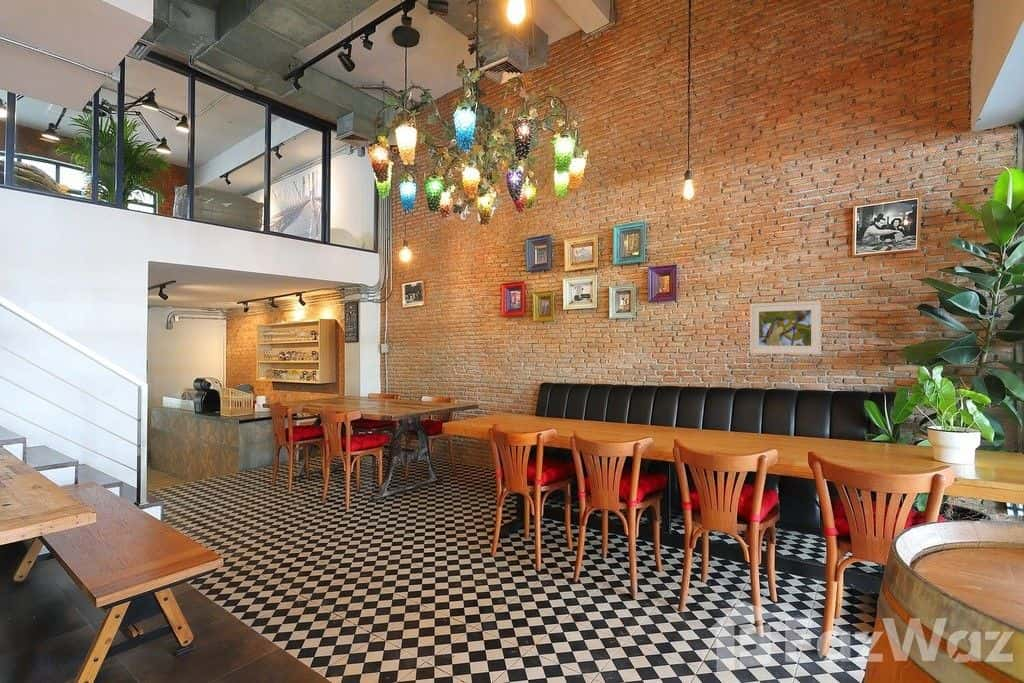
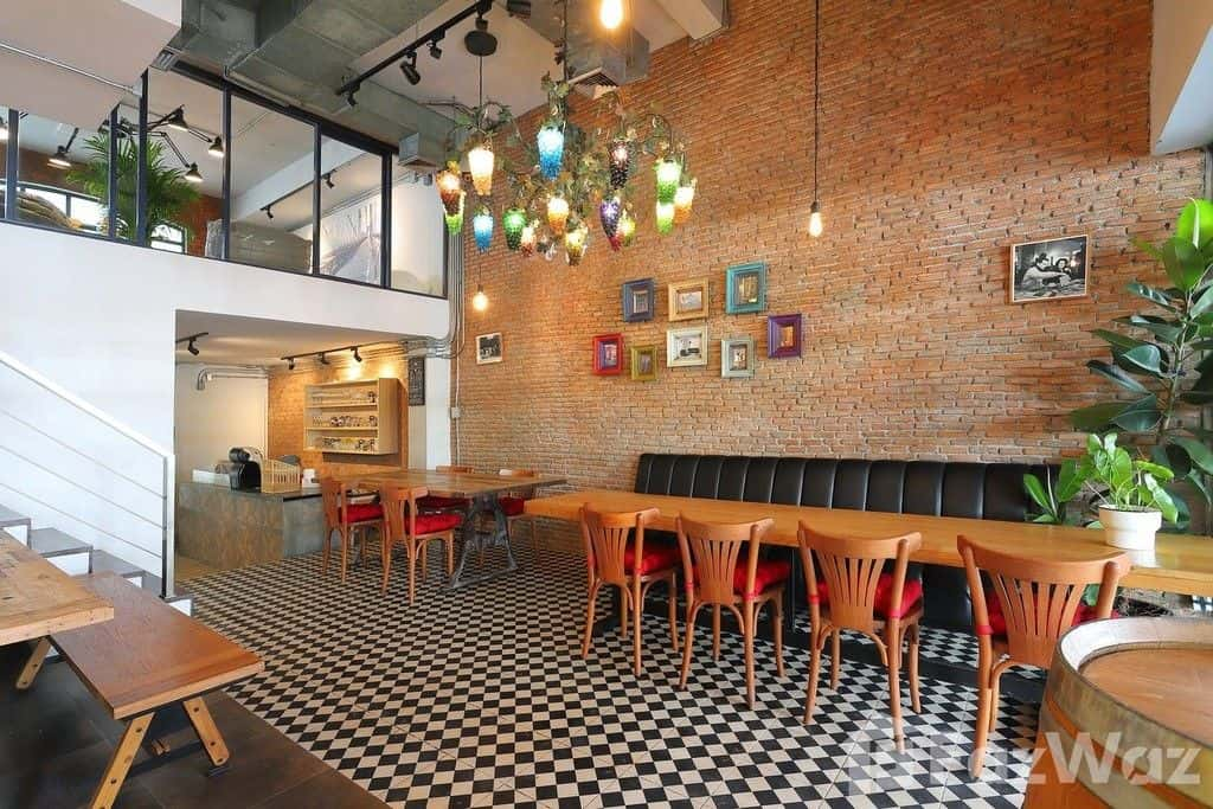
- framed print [749,300,822,355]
